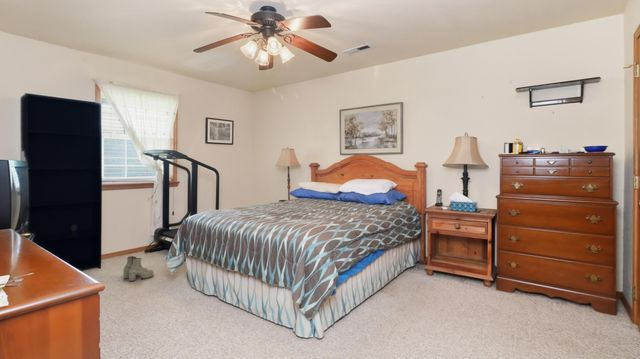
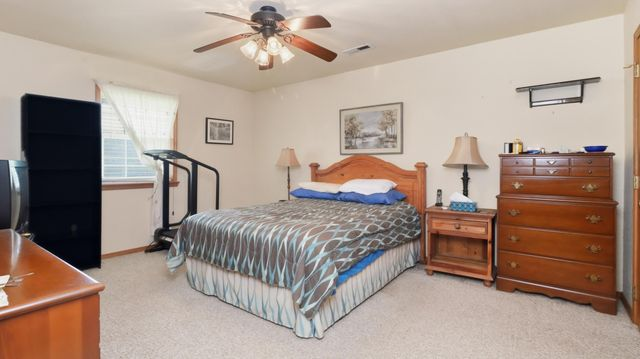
- boots [122,255,155,282]
